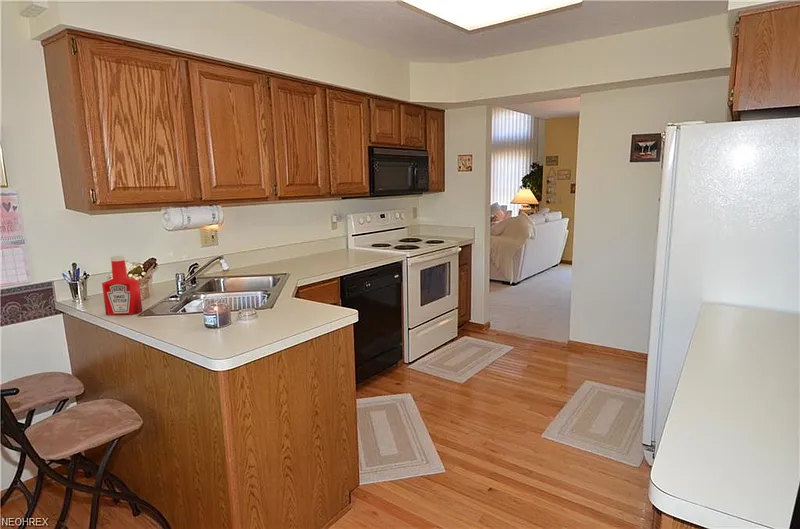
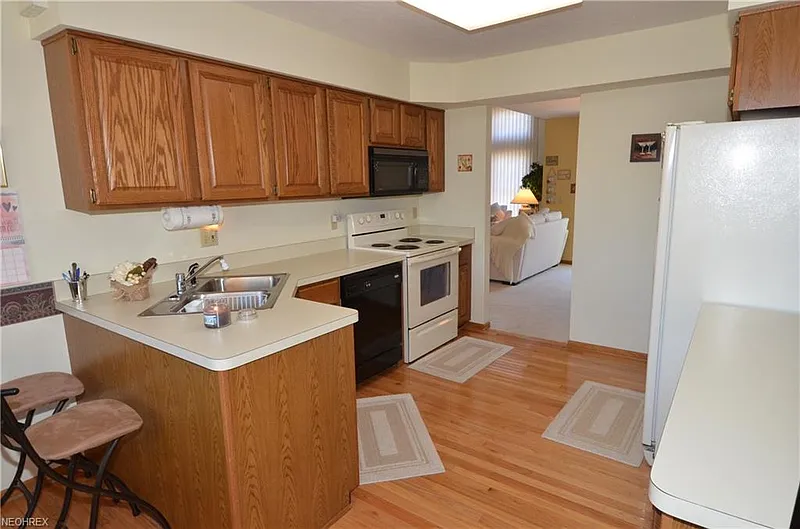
- soap bottle [101,255,143,316]
